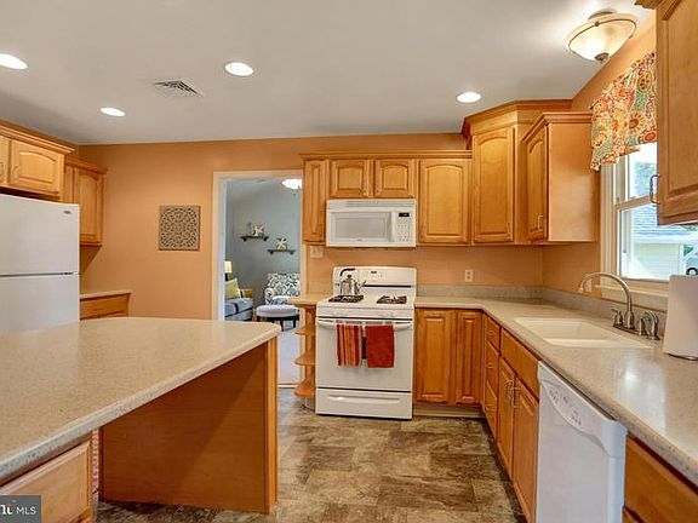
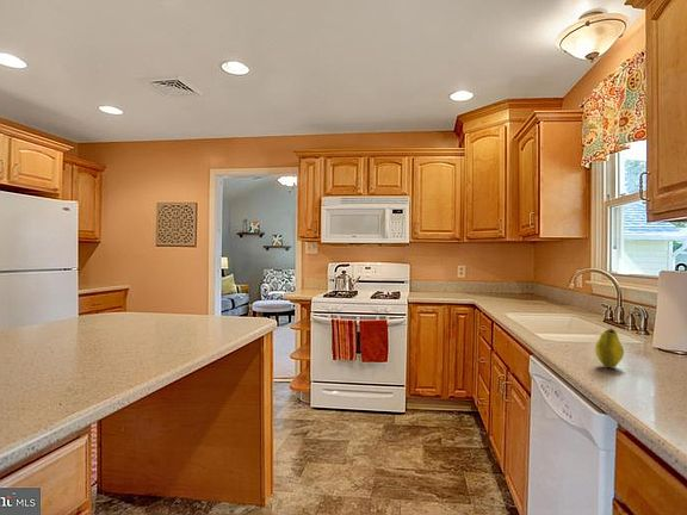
+ fruit [594,327,625,368]
